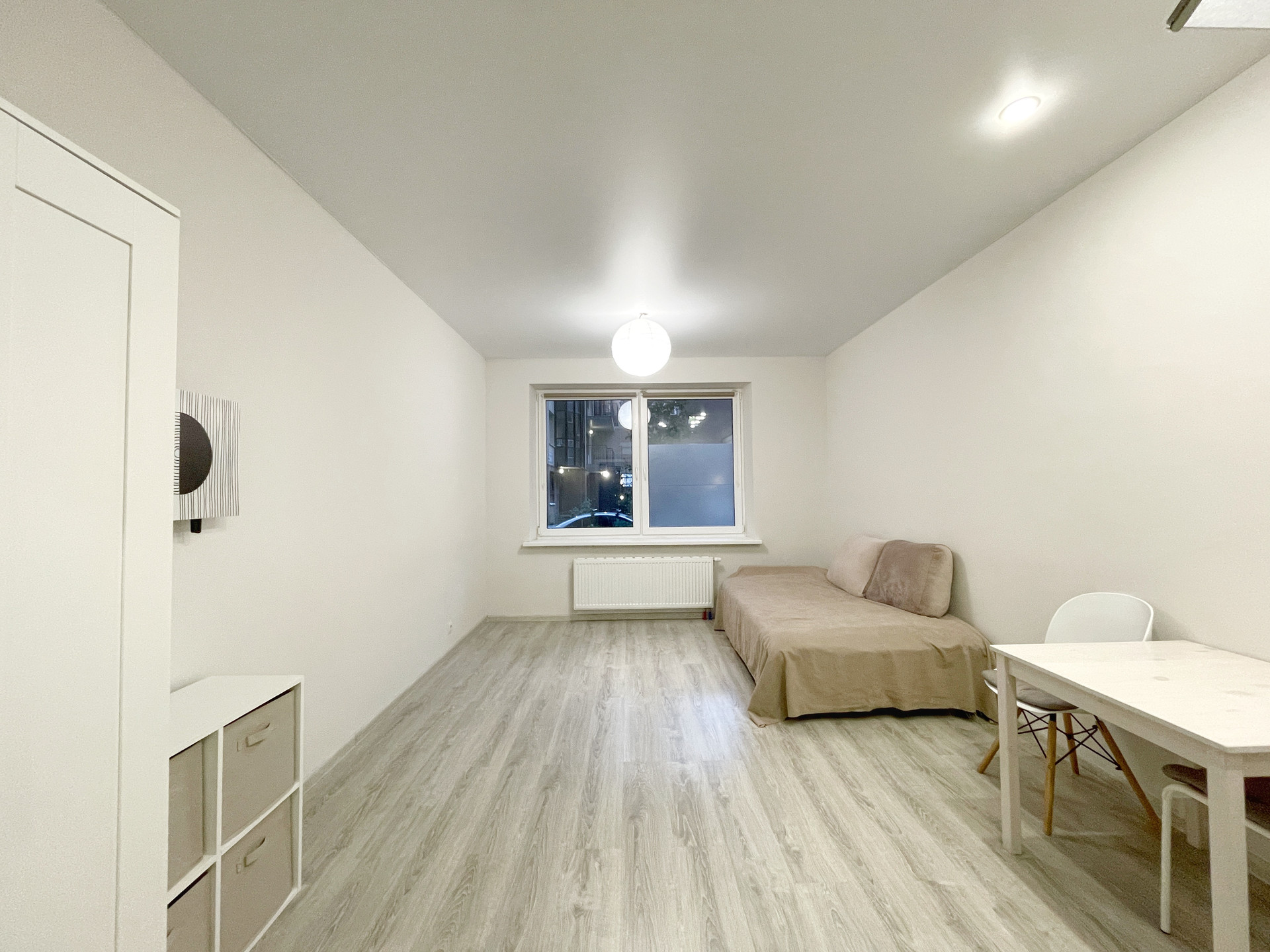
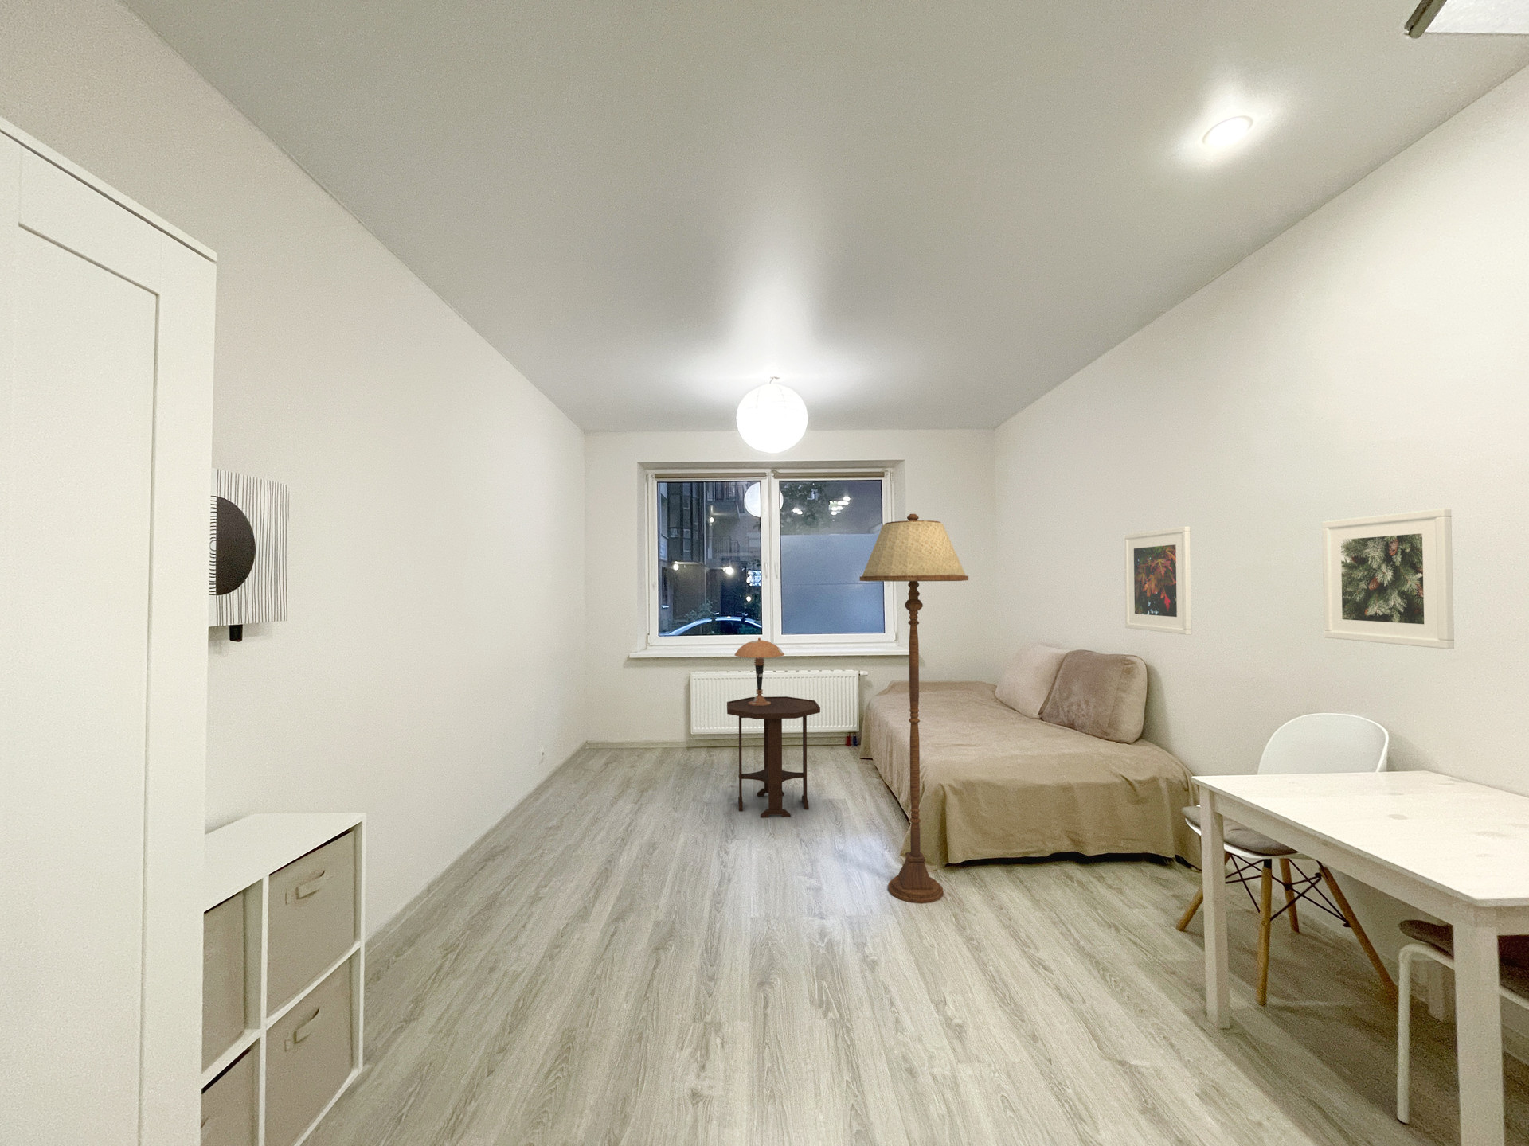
+ side table [726,696,821,819]
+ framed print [1321,508,1454,650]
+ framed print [1123,526,1192,636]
+ floor lamp [858,513,969,904]
+ table lamp [734,638,785,705]
